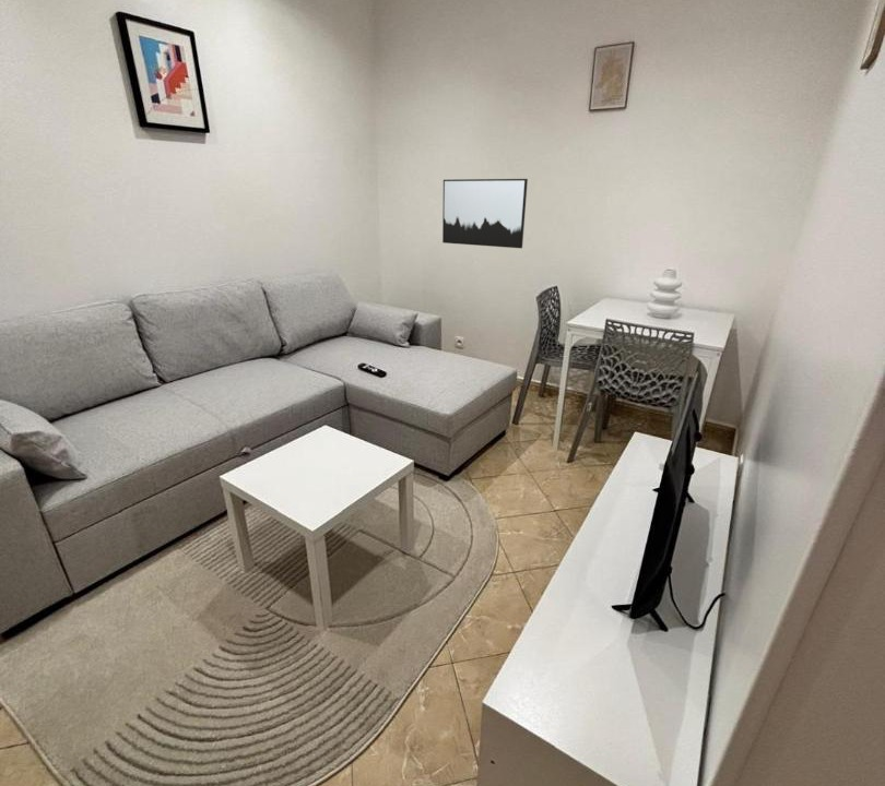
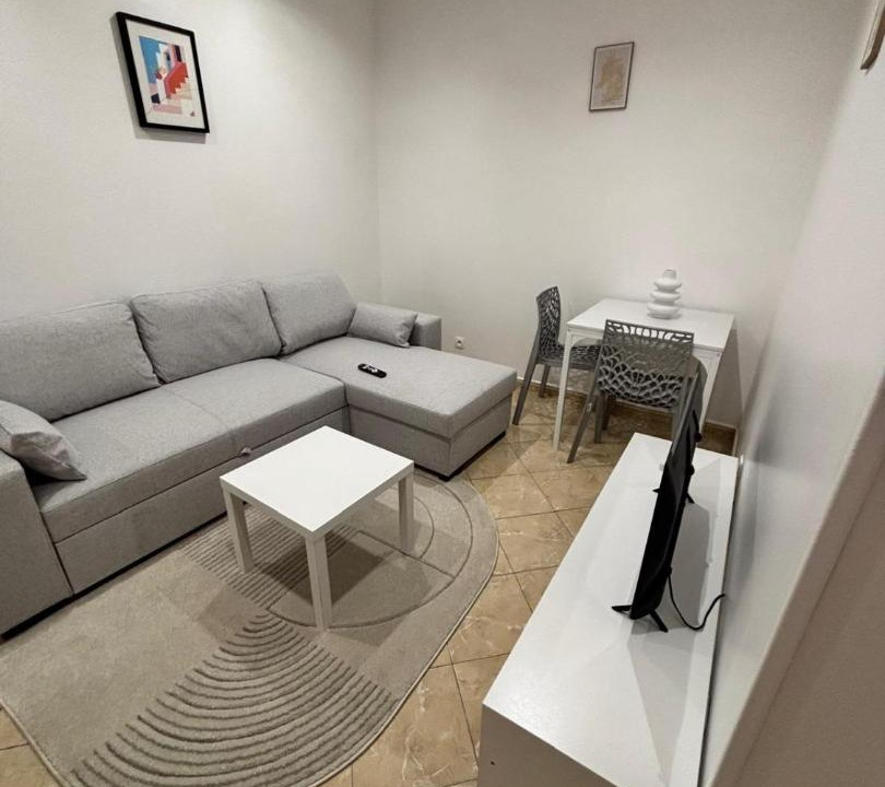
- wall art [441,178,529,249]
